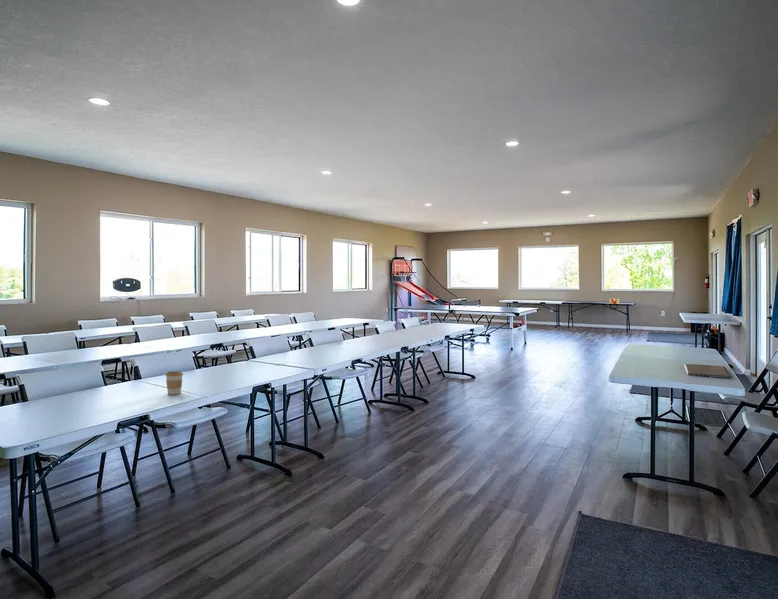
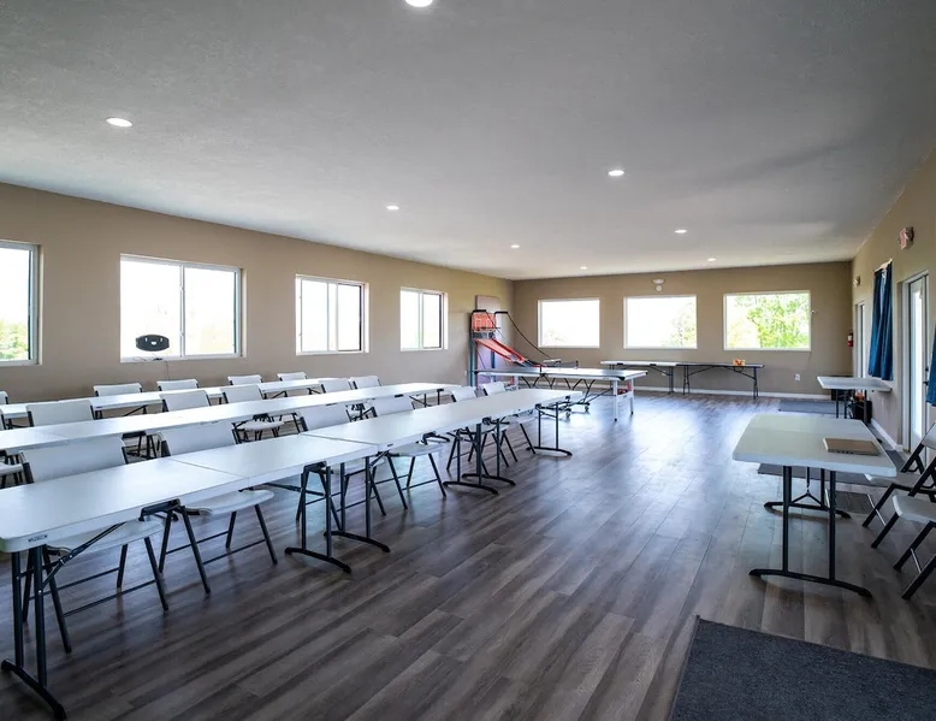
- coffee cup [165,370,184,396]
